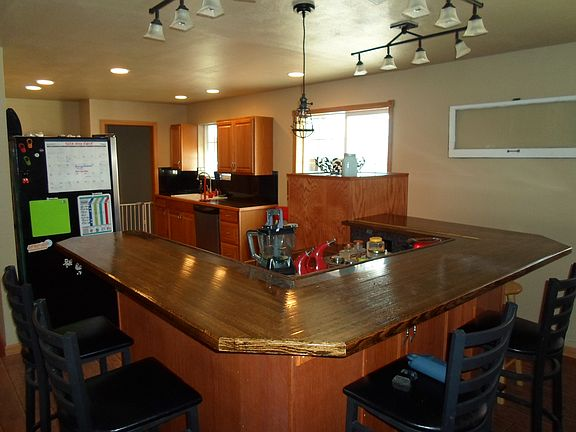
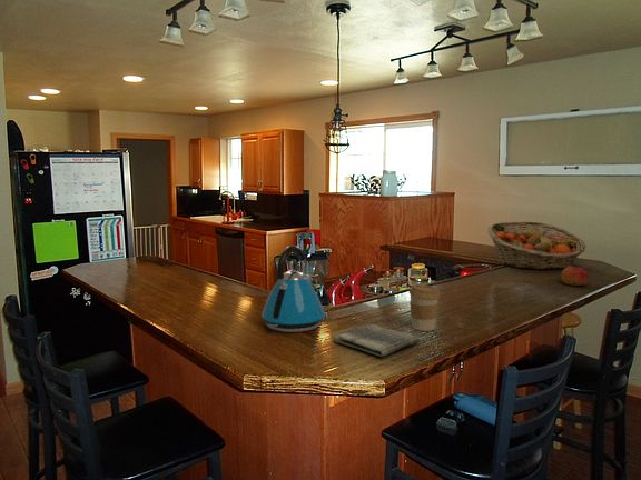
+ fruit basket [486,220,588,270]
+ coffee cup [408,283,441,332]
+ kettle [260,244,326,333]
+ dish towel [333,323,421,358]
+ apple [561,266,590,287]
